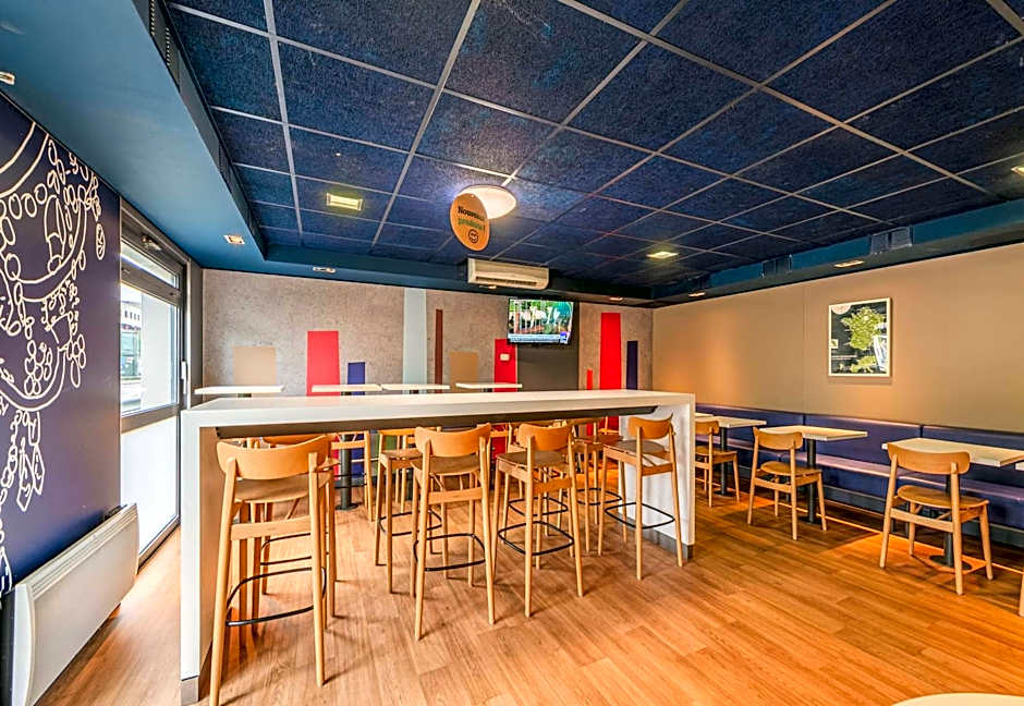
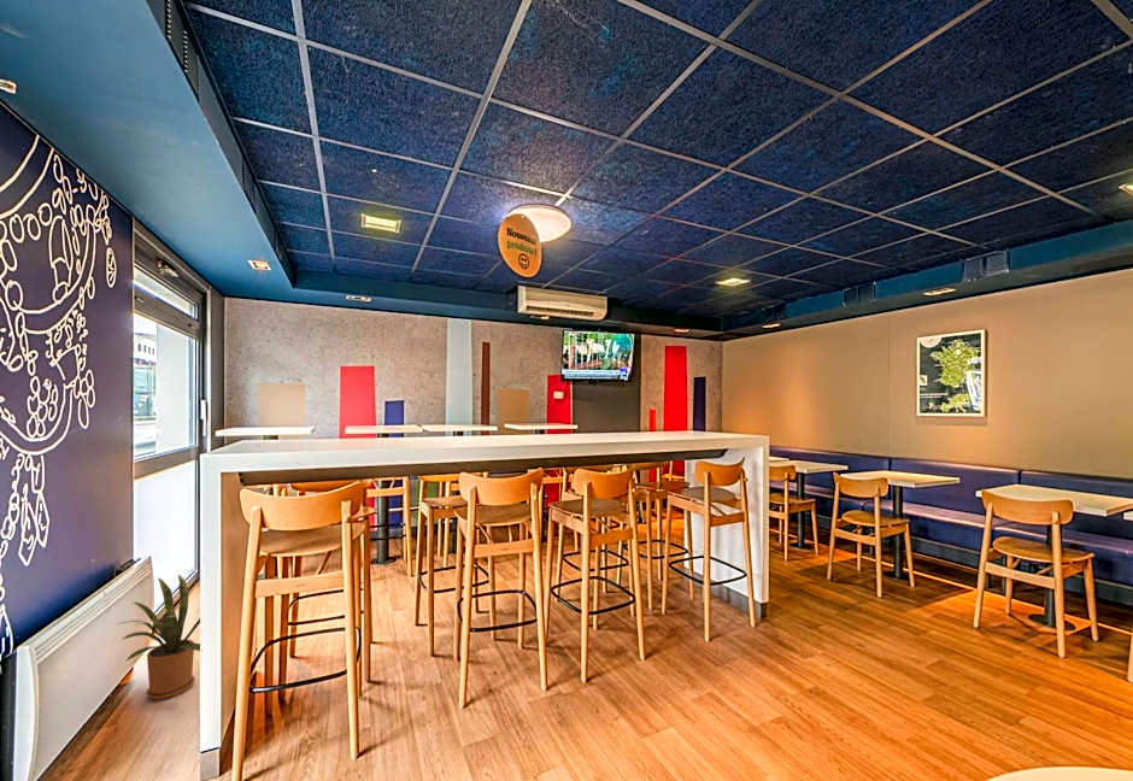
+ house plant [116,574,201,700]
